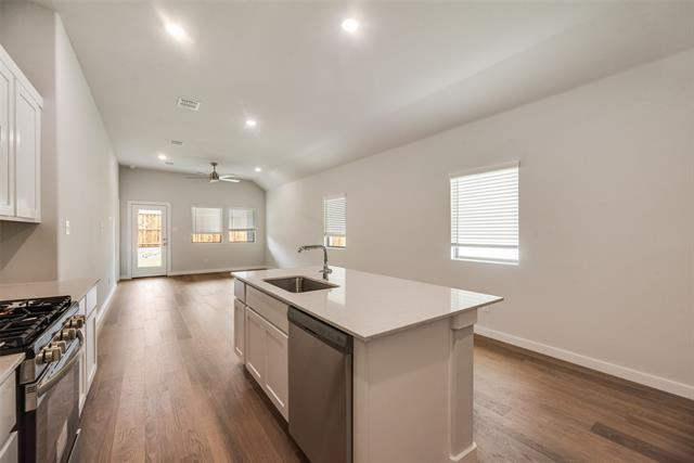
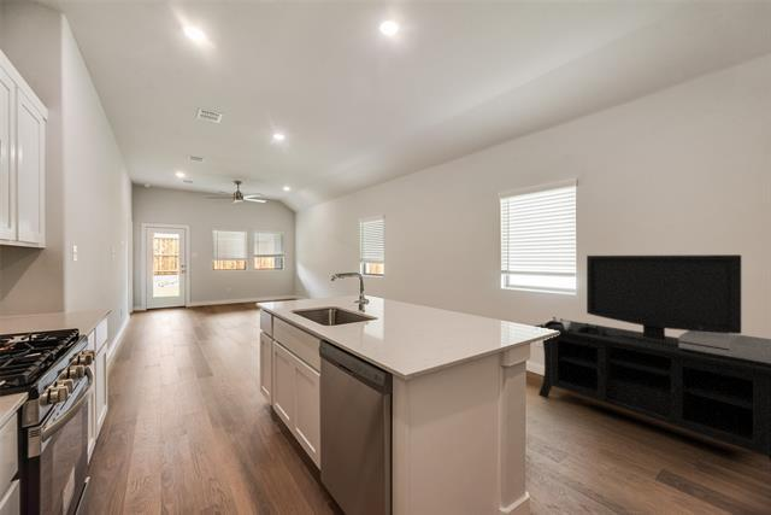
+ media console [534,253,771,462]
